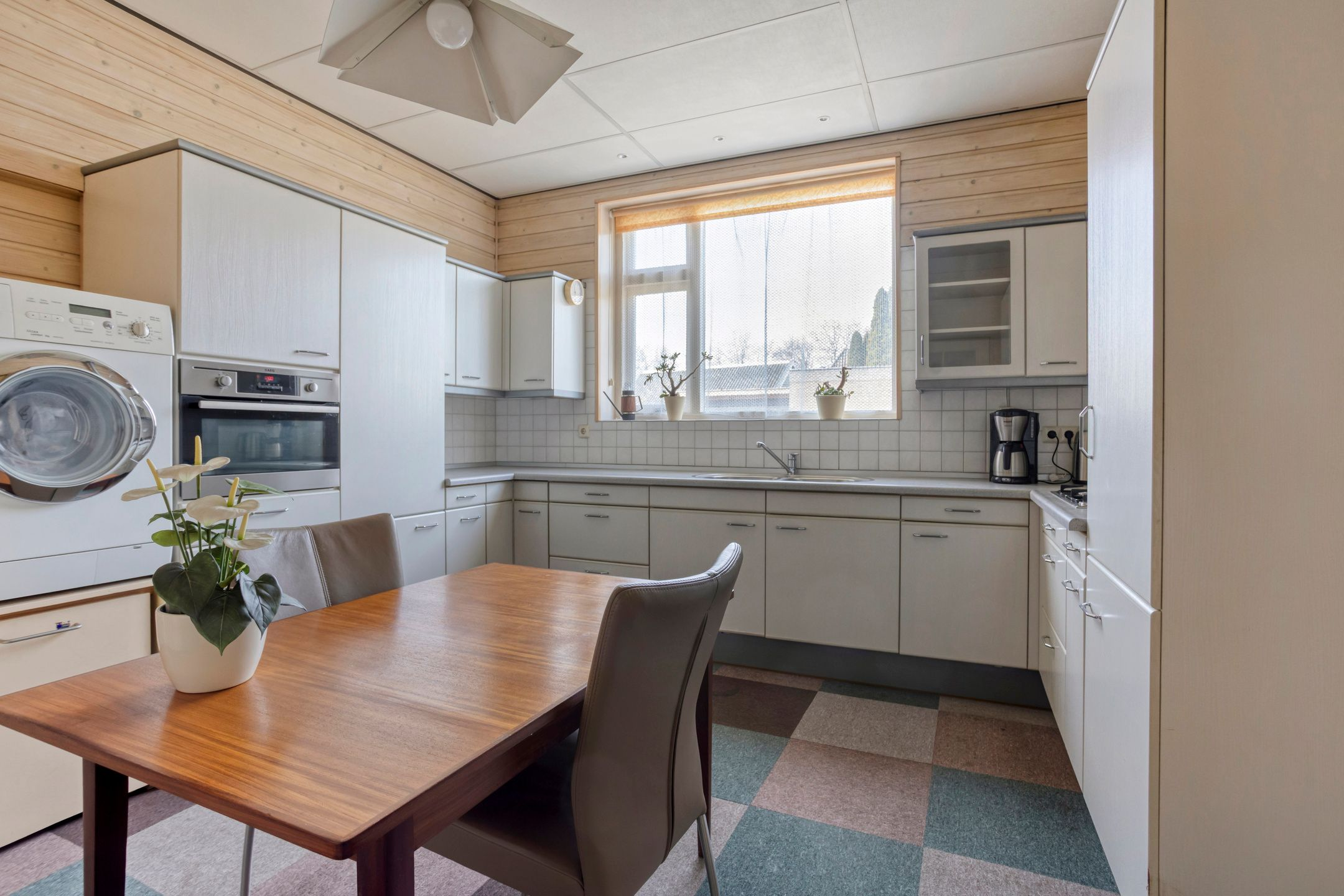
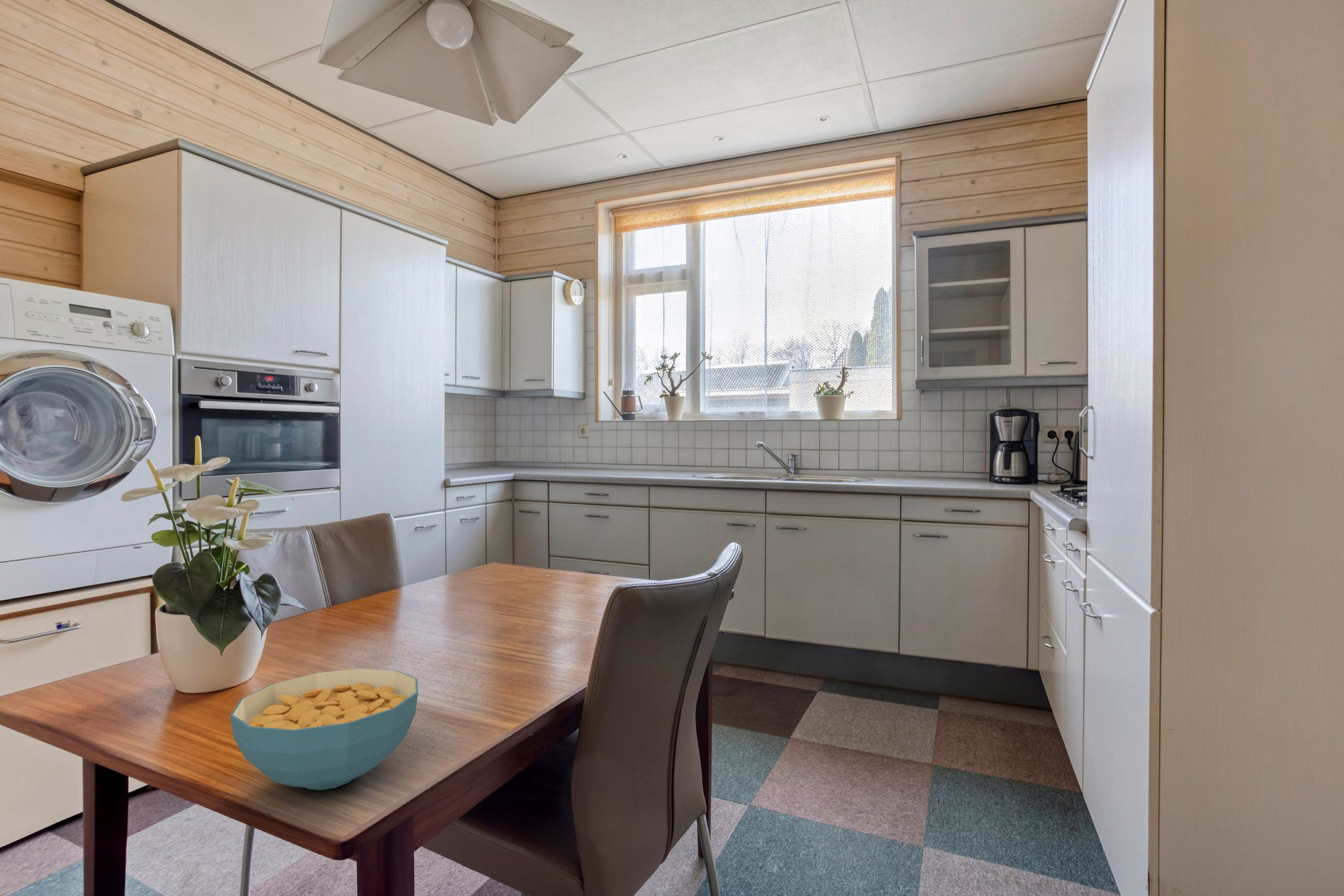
+ cereal bowl [230,668,419,791]
